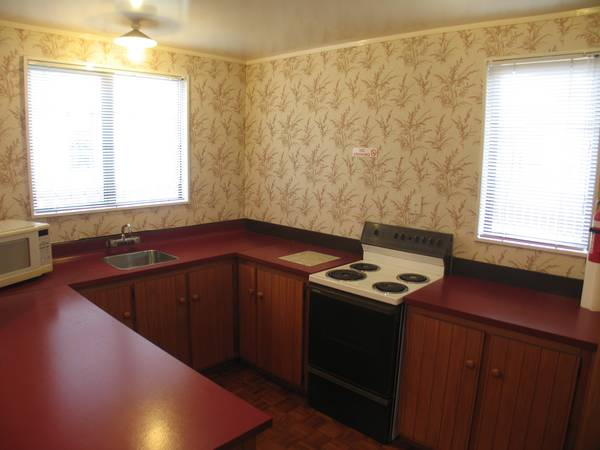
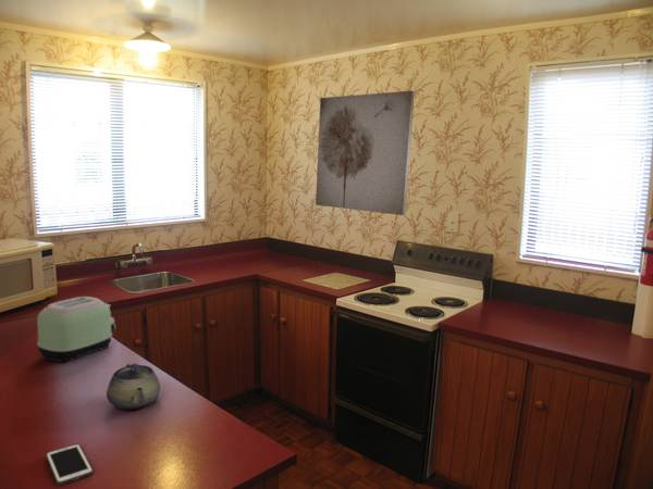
+ teapot [106,362,161,411]
+ cell phone [46,442,94,486]
+ wall art [315,89,416,216]
+ toaster [36,296,118,363]
